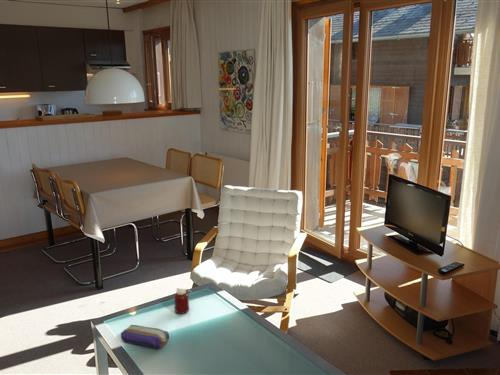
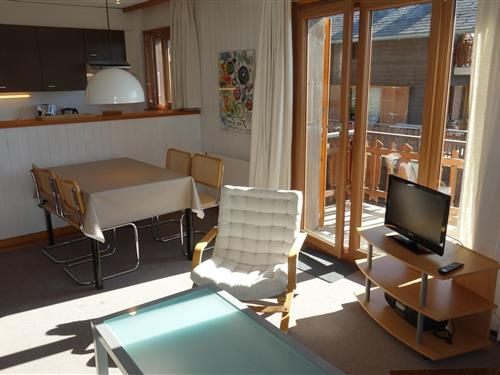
- jar [173,288,194,315]
- pencil case [120,324,170,350]
